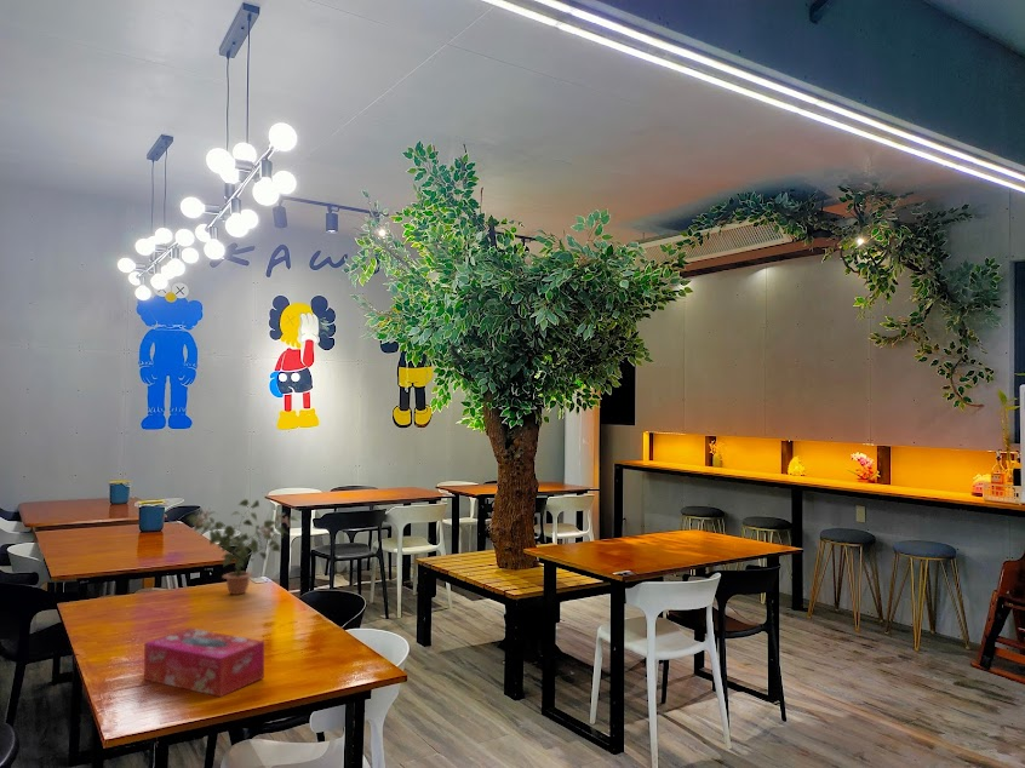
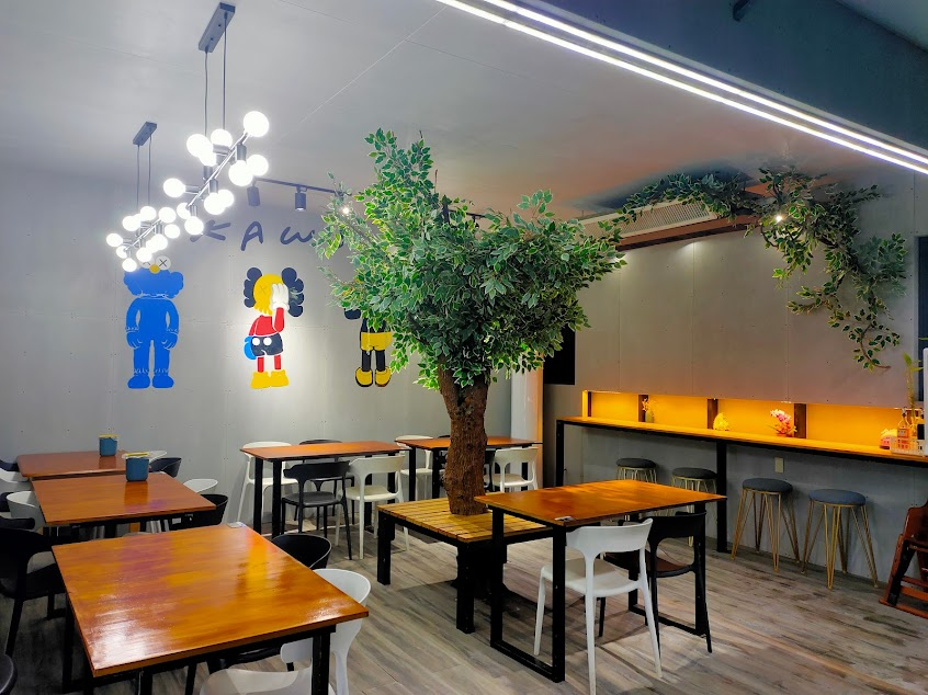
- potted plant [185,498,299,596]
- tissue box [143,627,265,698]
